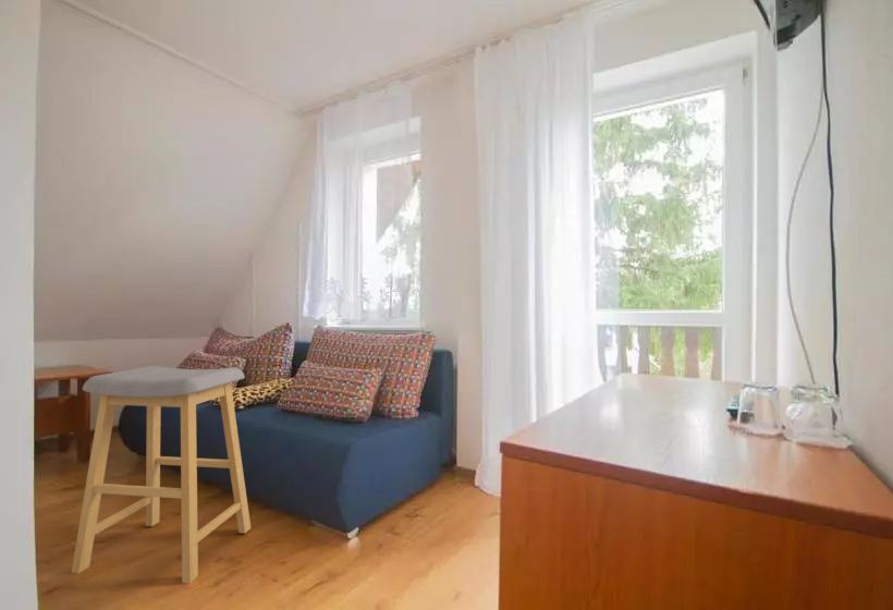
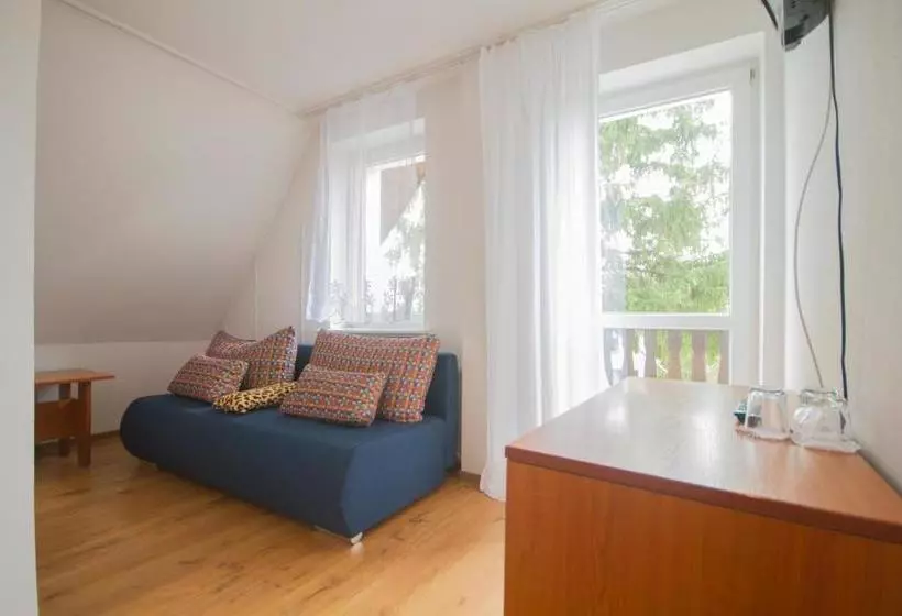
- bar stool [71,365,252,585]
